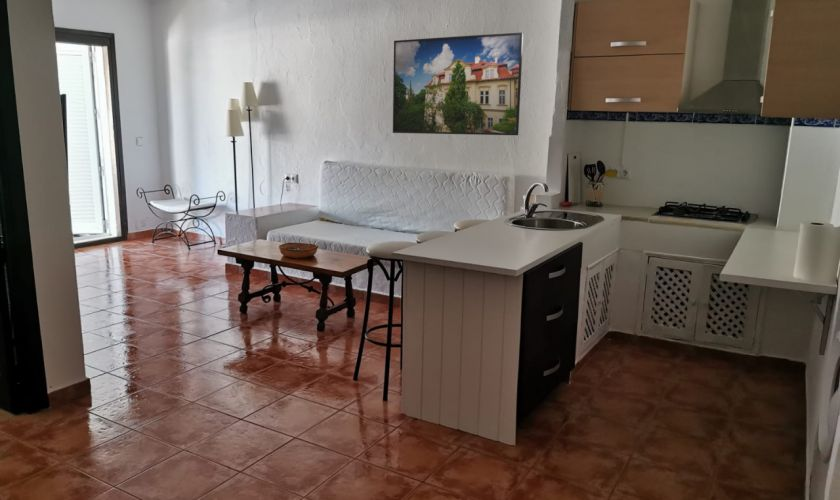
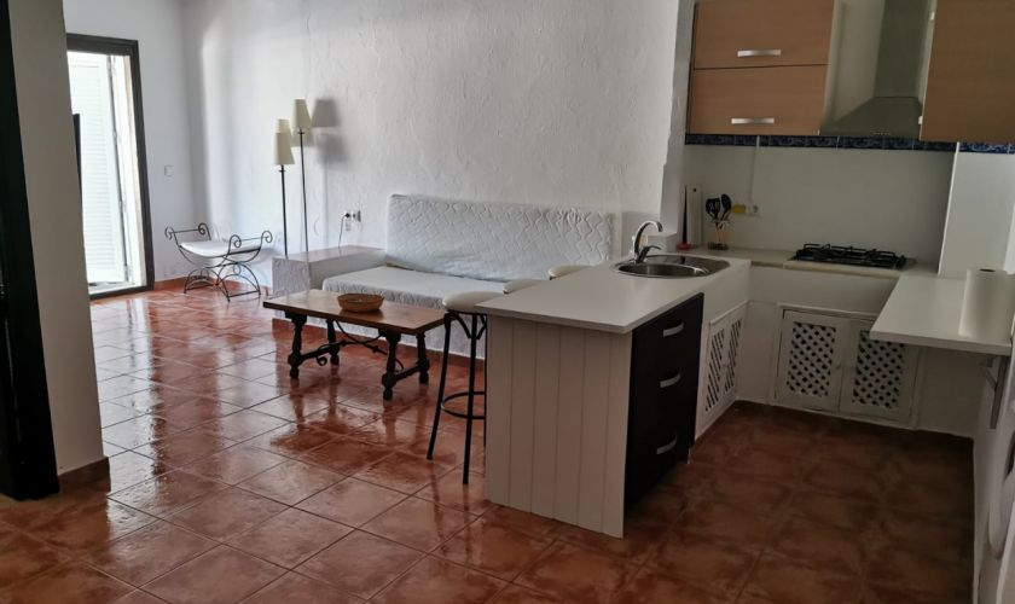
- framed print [392,31,524,136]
